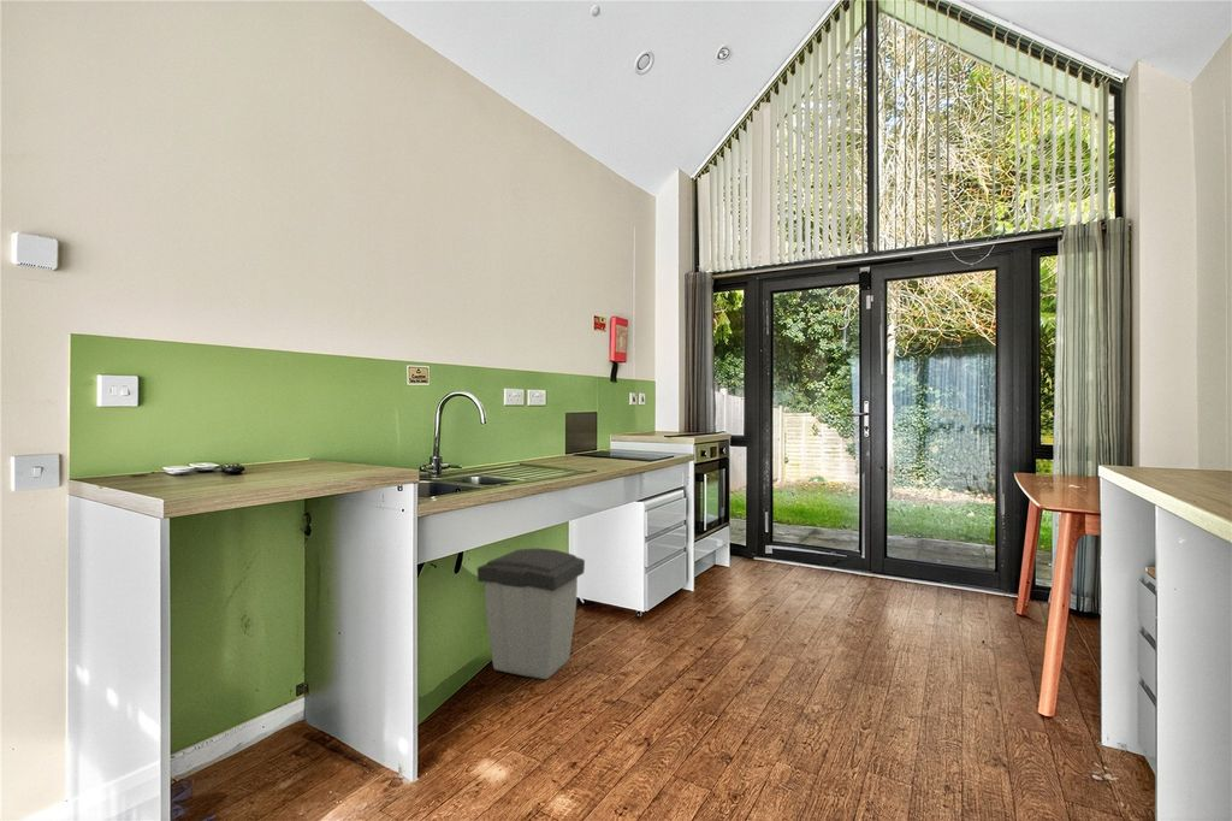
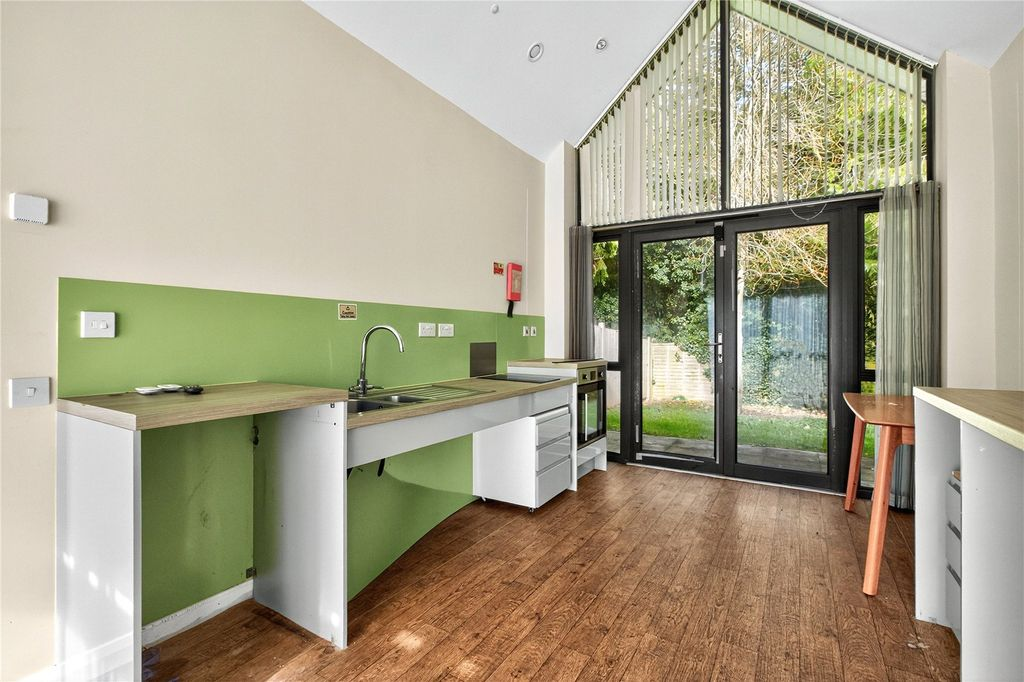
- trash can [476,548,586,680]
